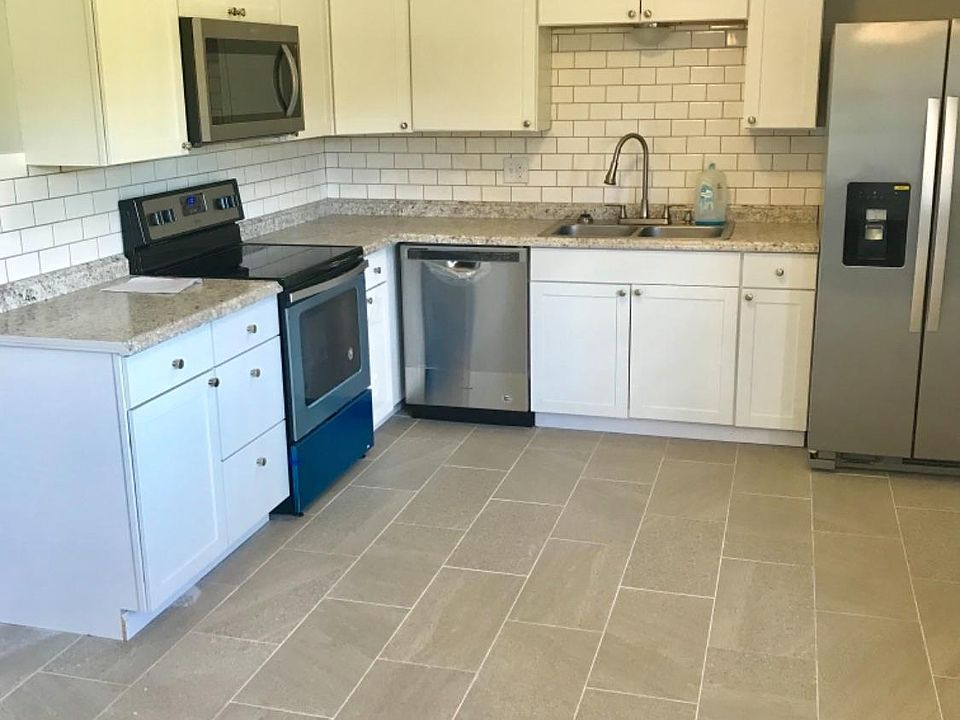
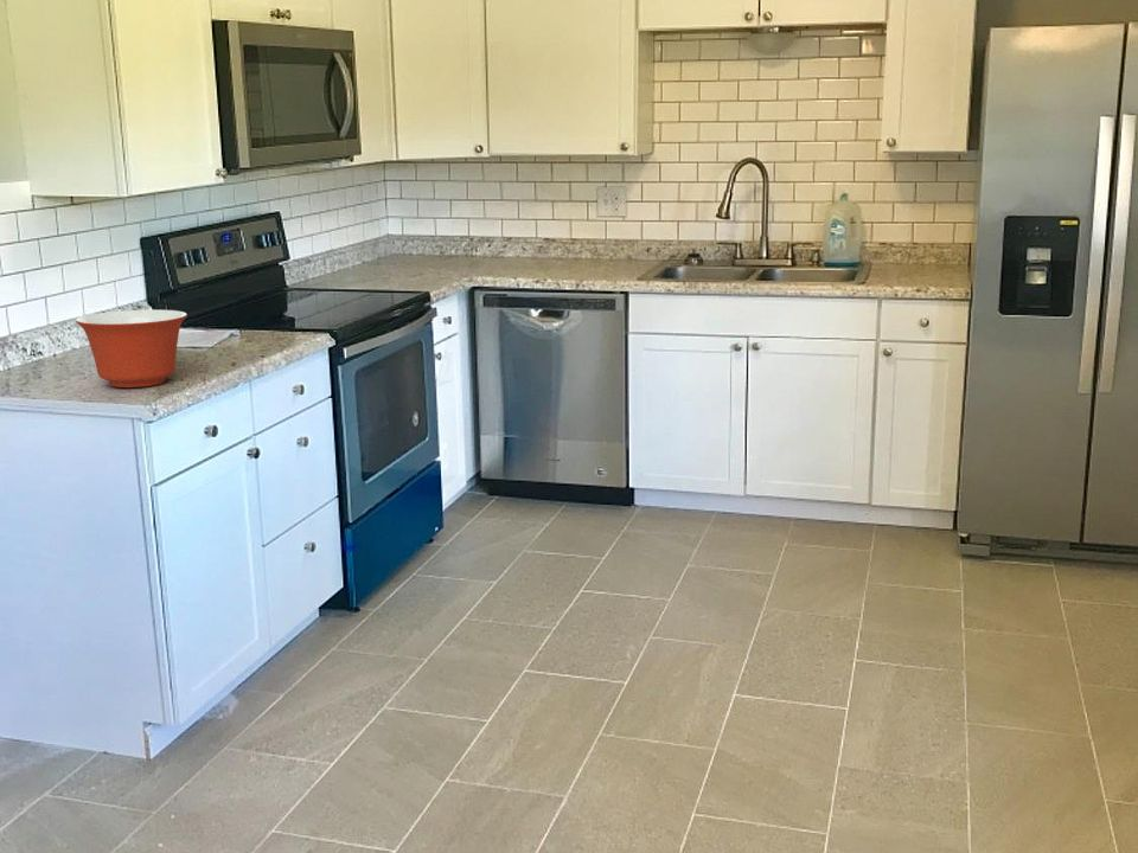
+ mixing bowl [75,309,188,389]
